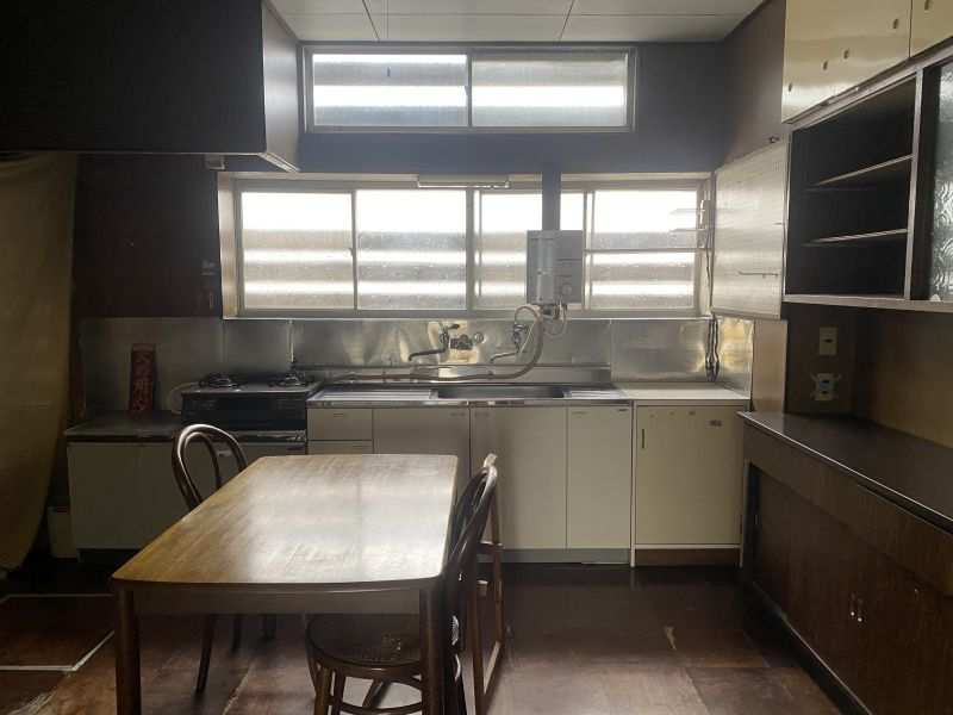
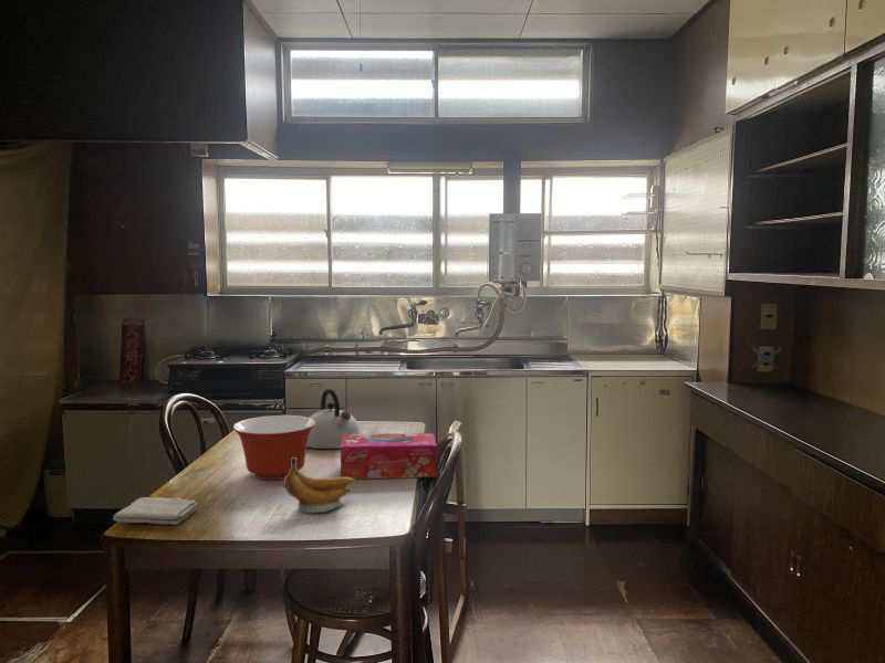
+ tissue box [340,432,437,480]
+ washcloth [112,496,200,526]
+ kettle [306,388,361,450]
+ mixing bowl [232,414,315,481]
+ banana [282,457,358,515]
